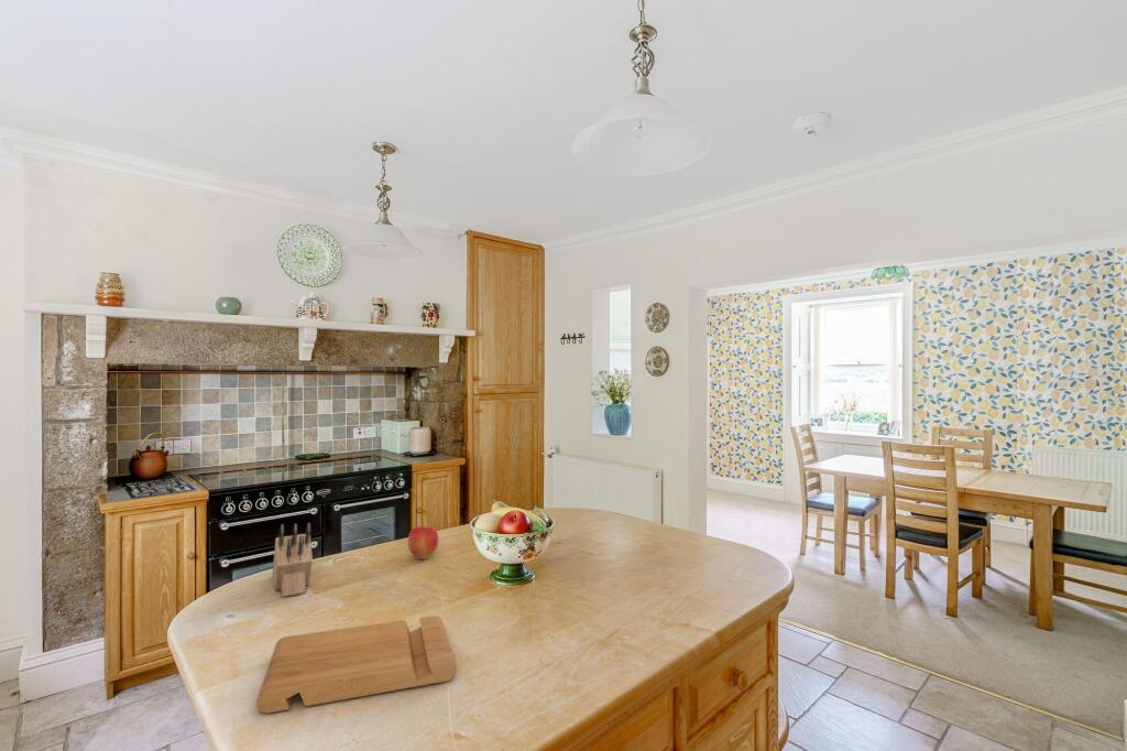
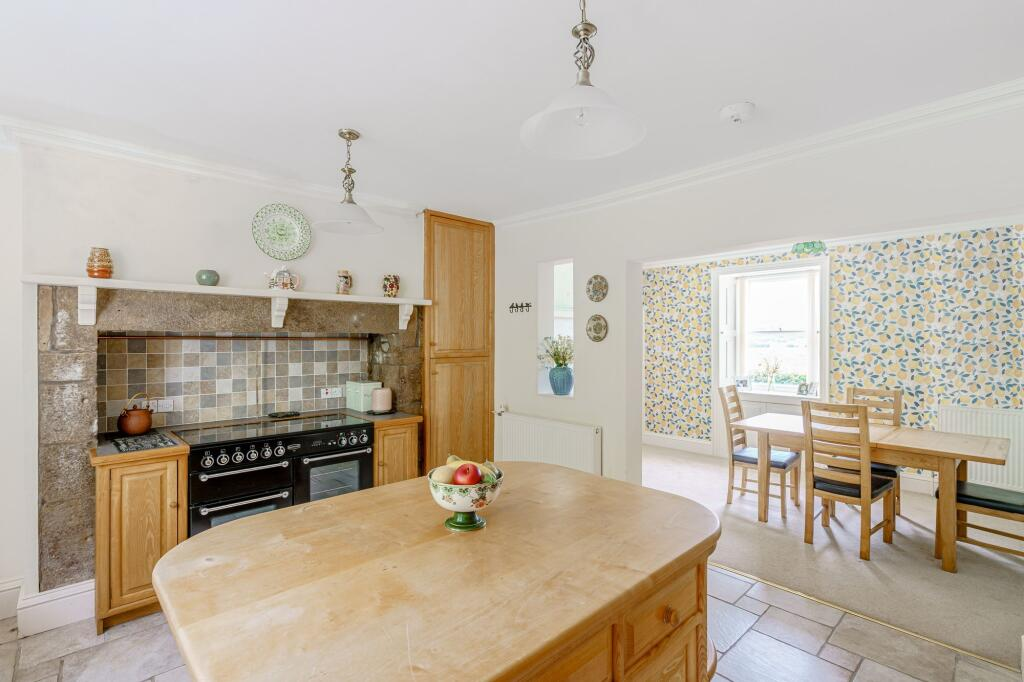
- apple [407,525,439,560]
- cutting board [255,614,458,715]
- knife block [272,522,314,598]
